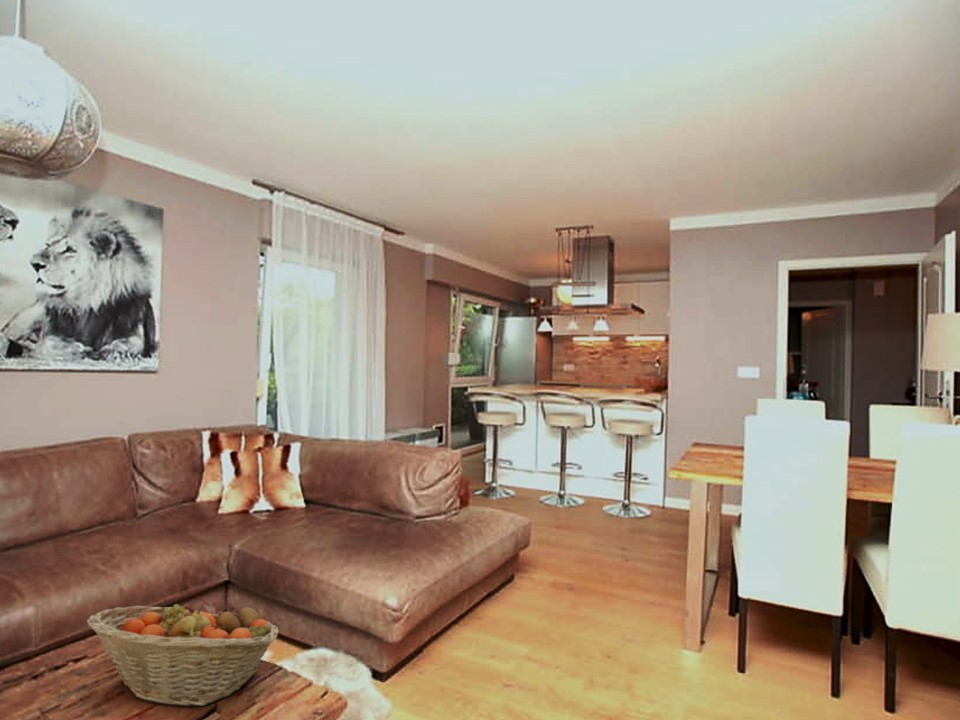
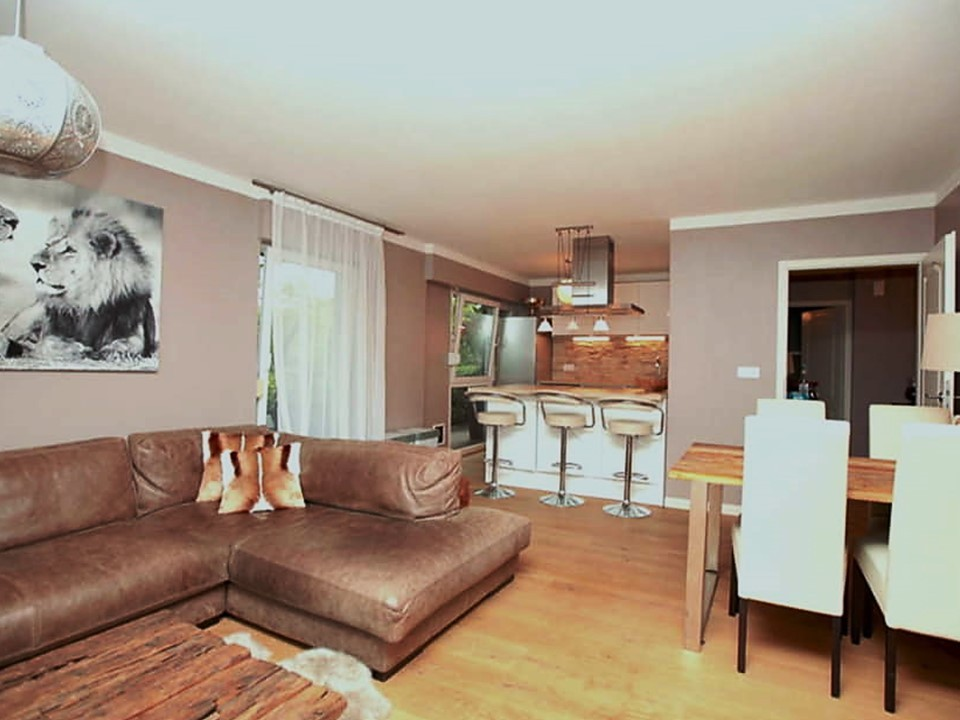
- fruit basket [86,600,280,707]
